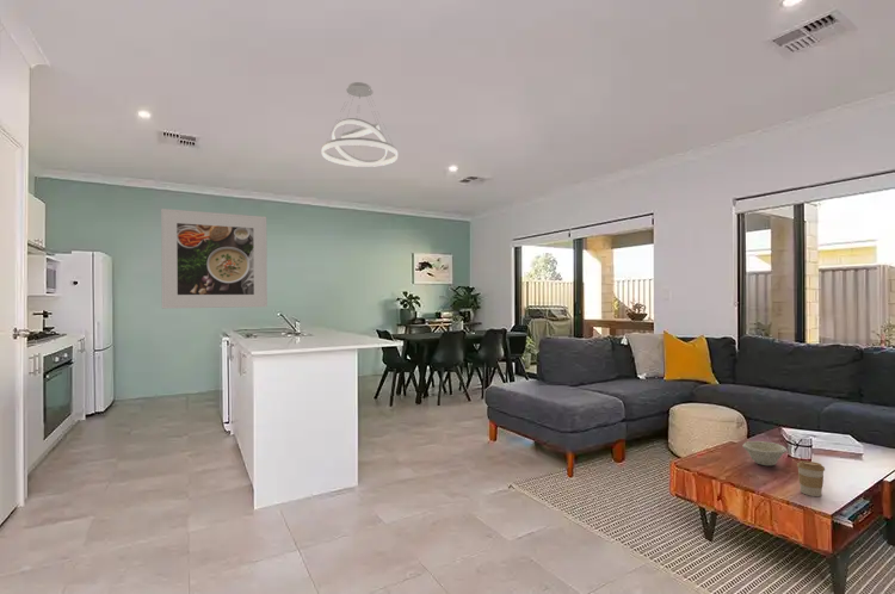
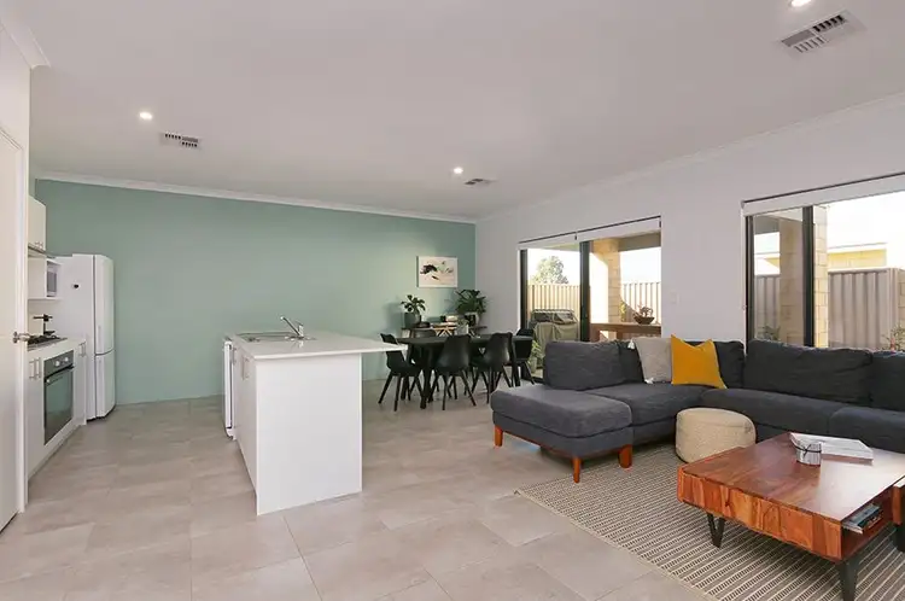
- pendant light [321,81,399,168]
- bowl [741,440,788,466]
- coffee cup [796,460,826,497]
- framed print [160,208,268,310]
